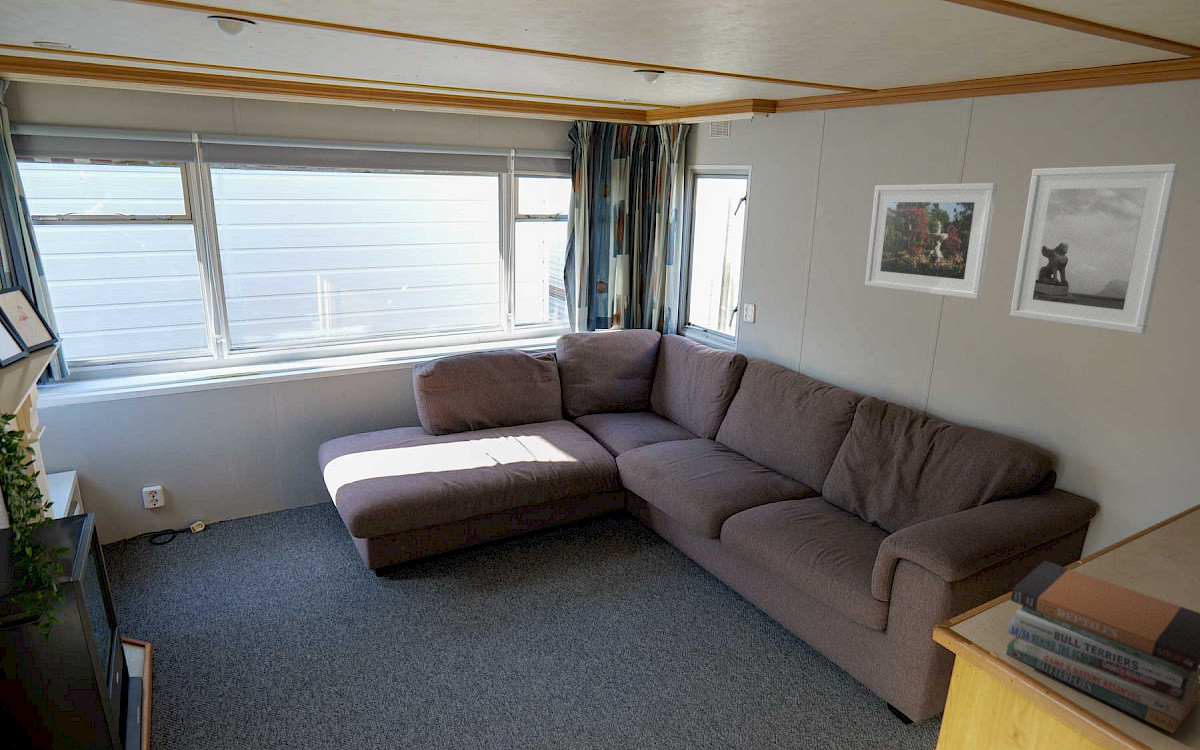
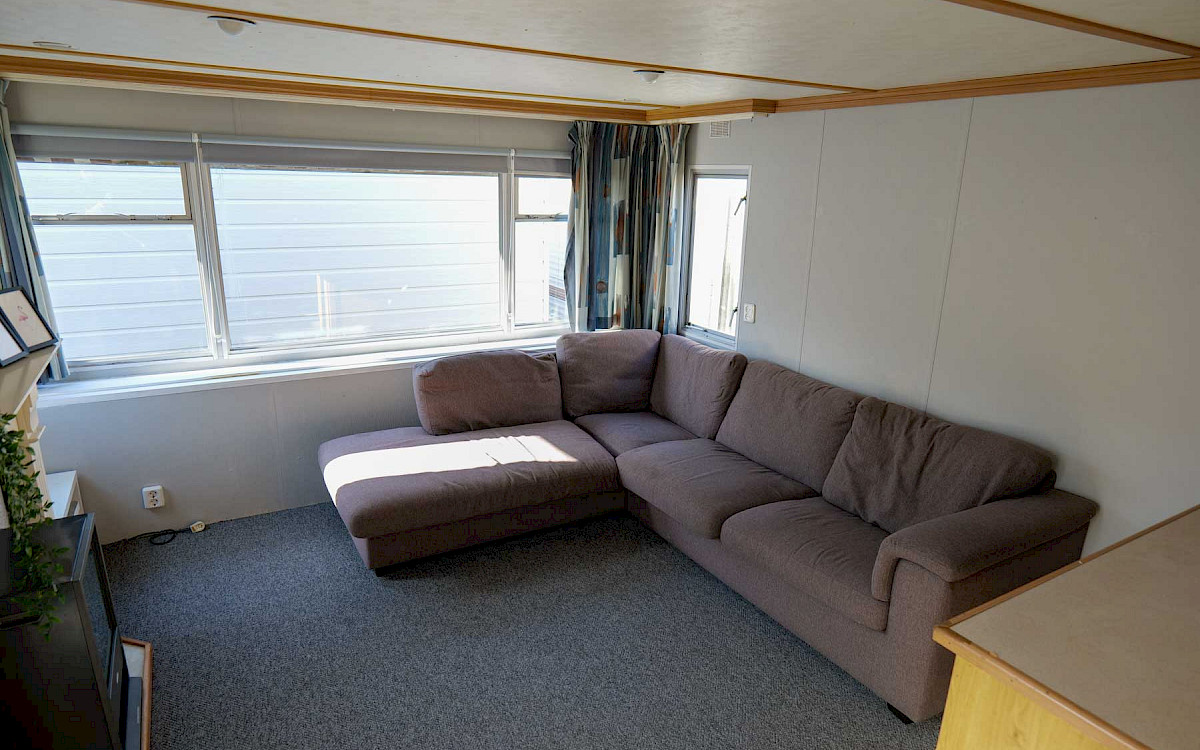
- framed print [864,182,998,300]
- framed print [1009,163,1180,335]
- book stack [1005,560,1200,734]
